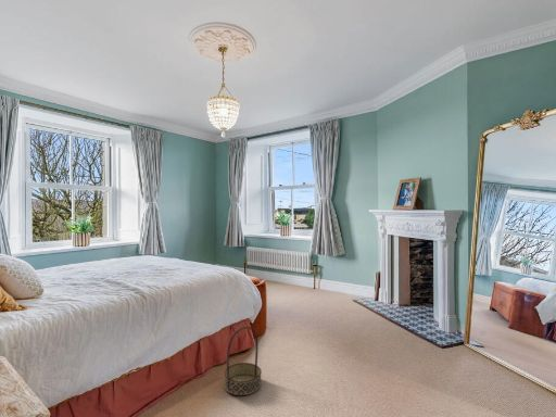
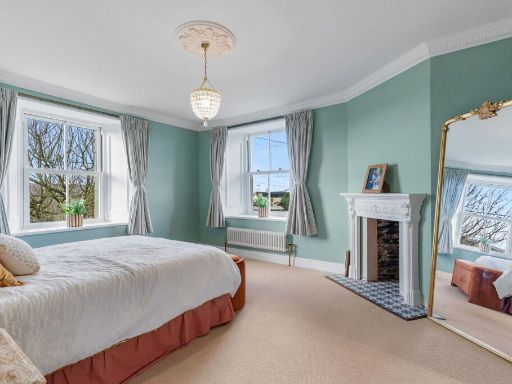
- basket [223,325,263,396]
